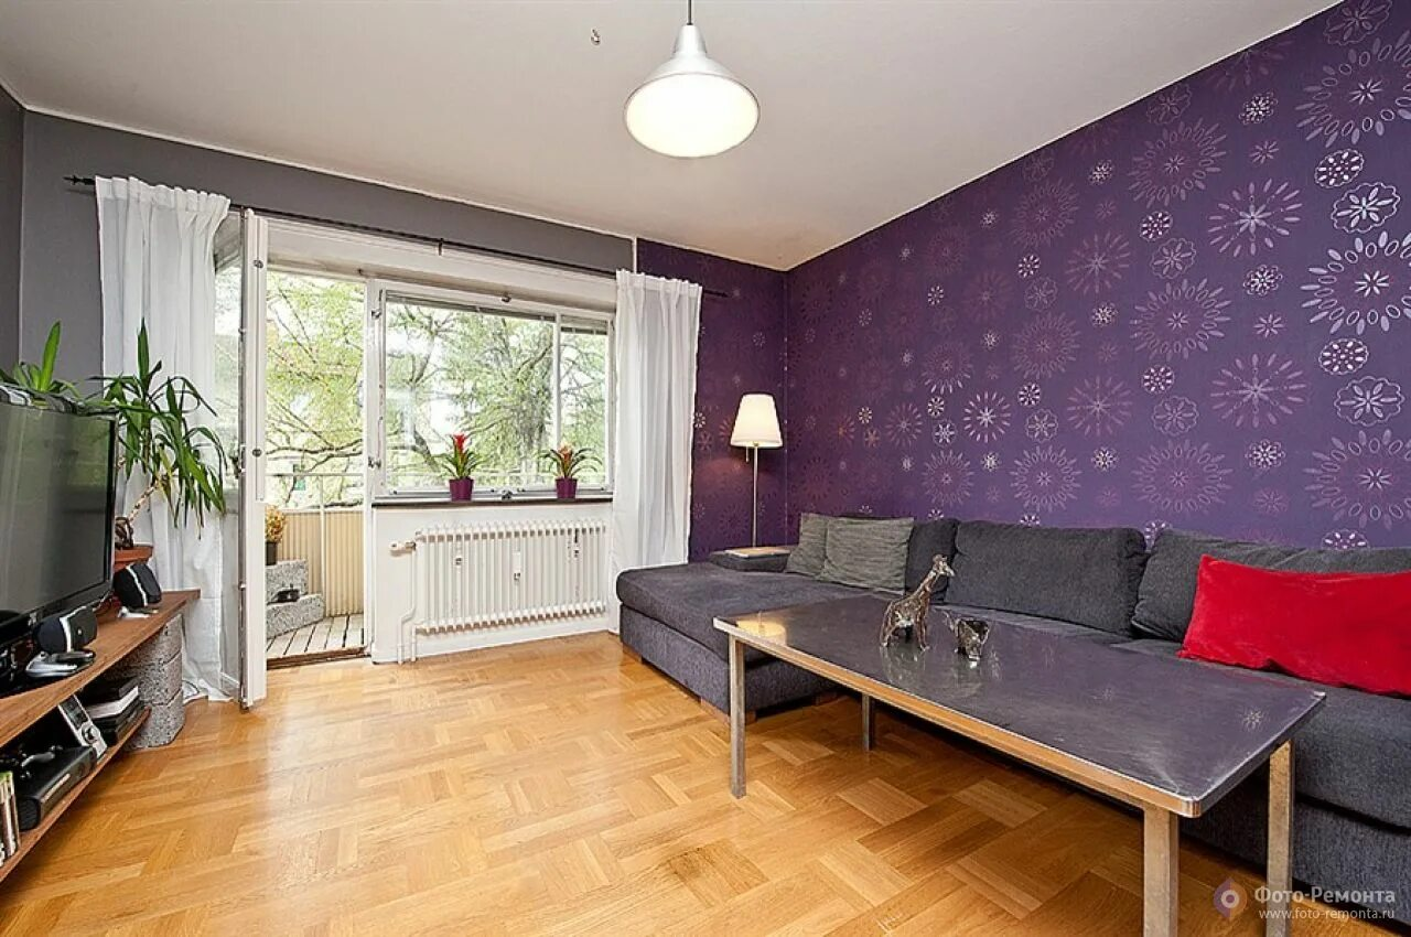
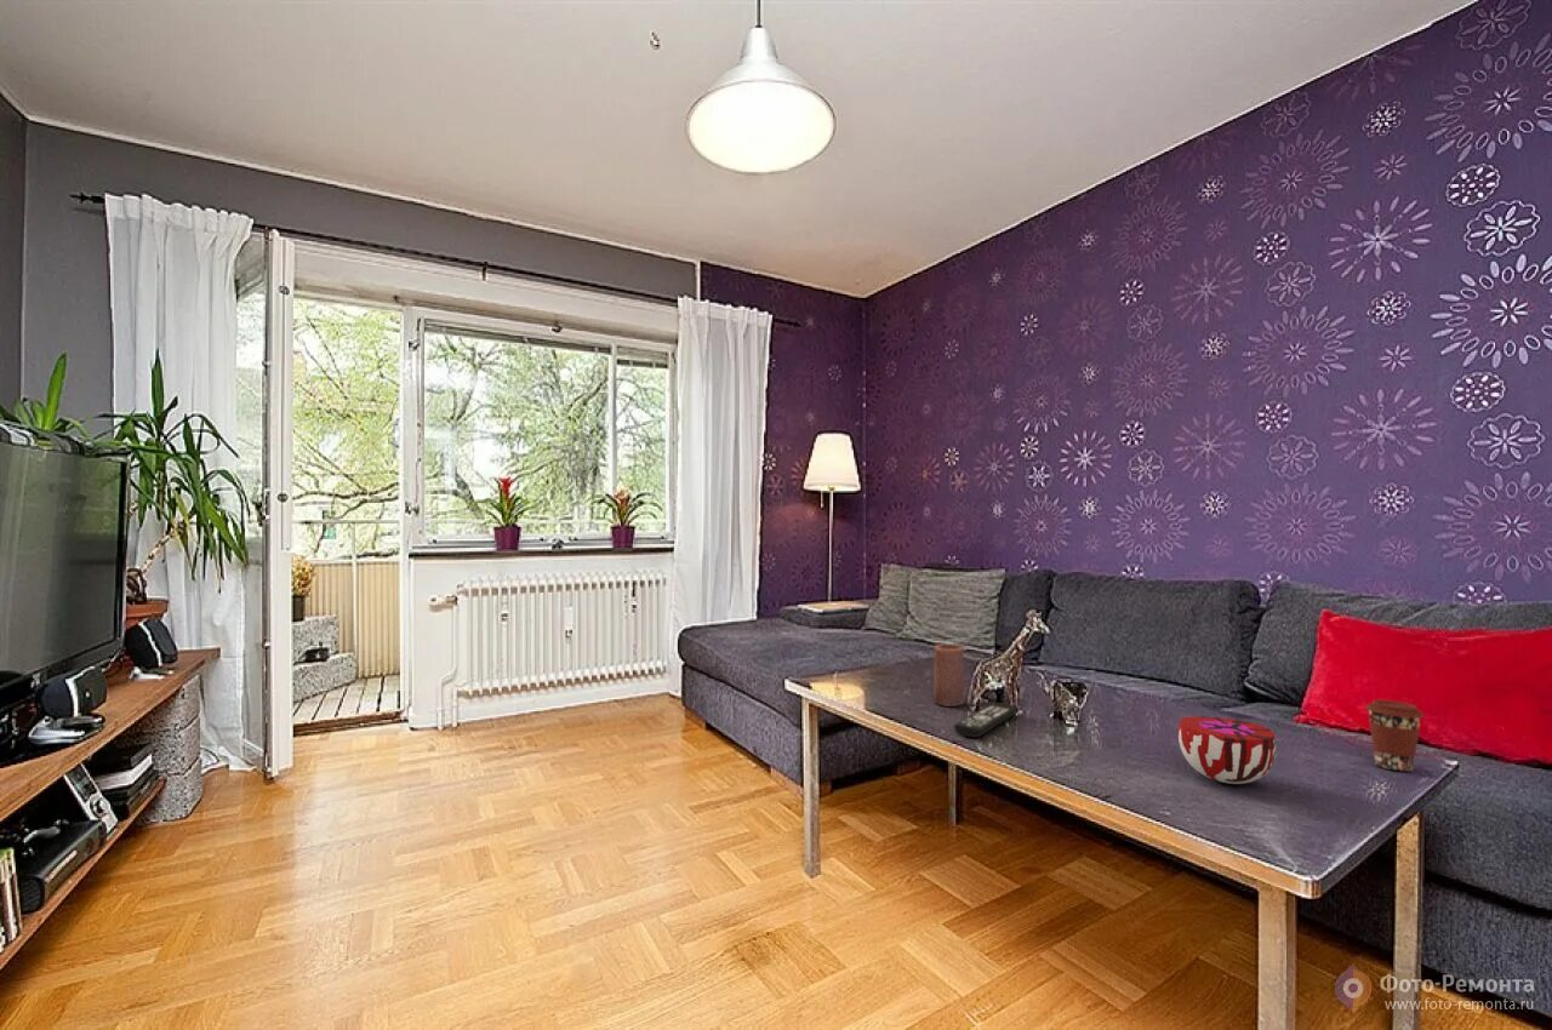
+ coffee cup [1364,698,1425,773]
+ decorative bowl [1177,715,1278,785]
+ remote control [953,702,1020,738]
+ candle [932,643,965,708]
